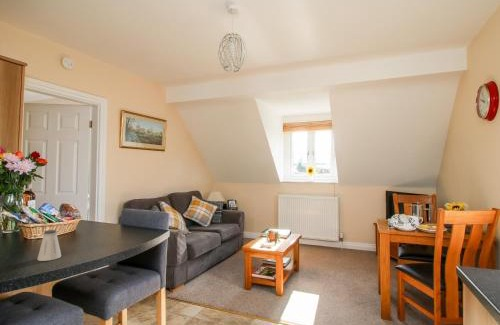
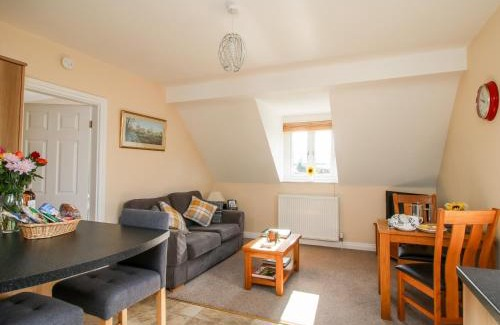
- saltshaker [36,229,62,262]
